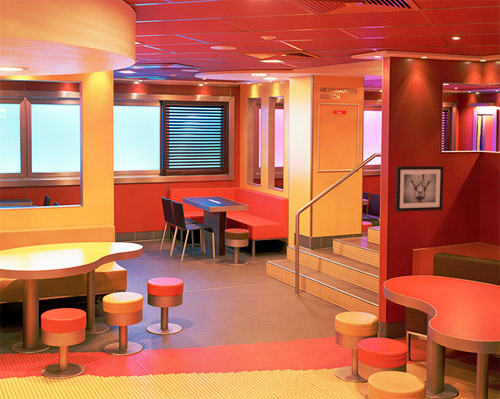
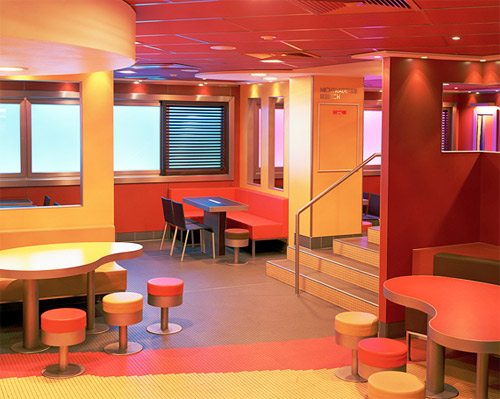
- wall art [394,165,444,212]
